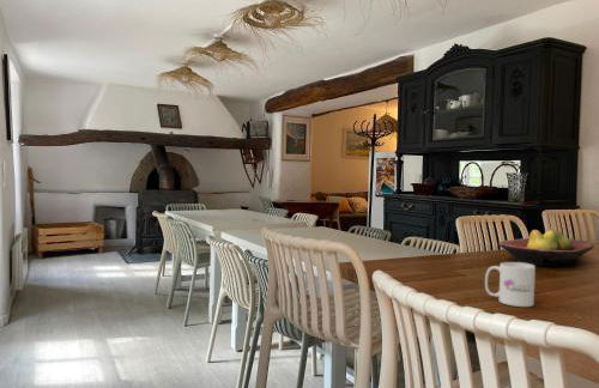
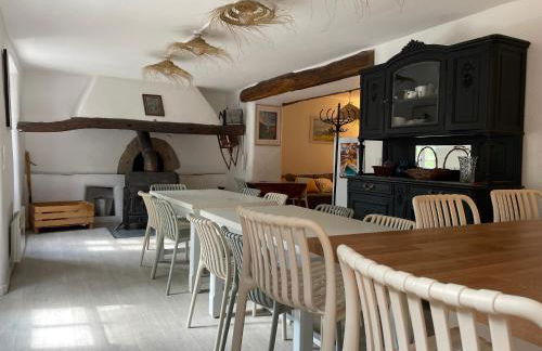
- mug [484,261,537,308]
- fruit bowl [497,228,595,267]
